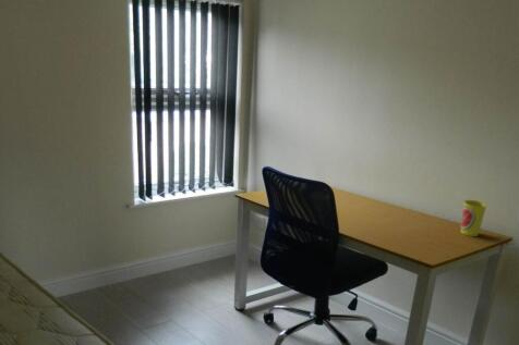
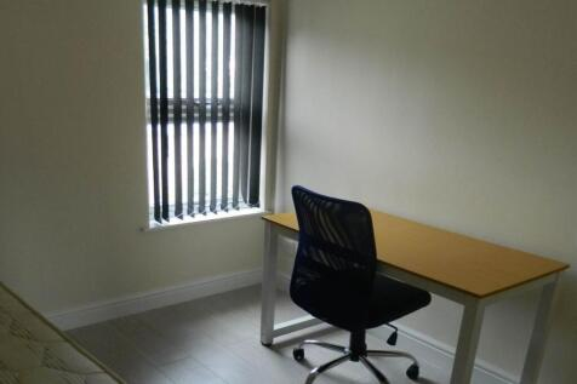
- cup [460,199,487,237]
